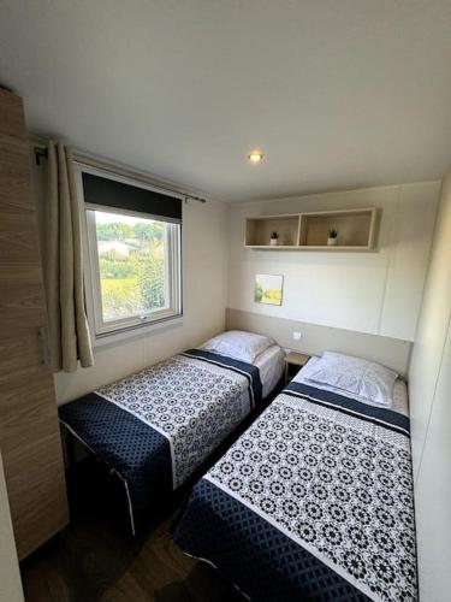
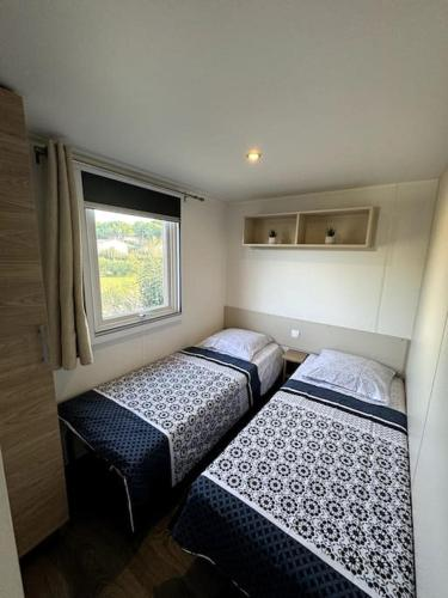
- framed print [253,272,285,307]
